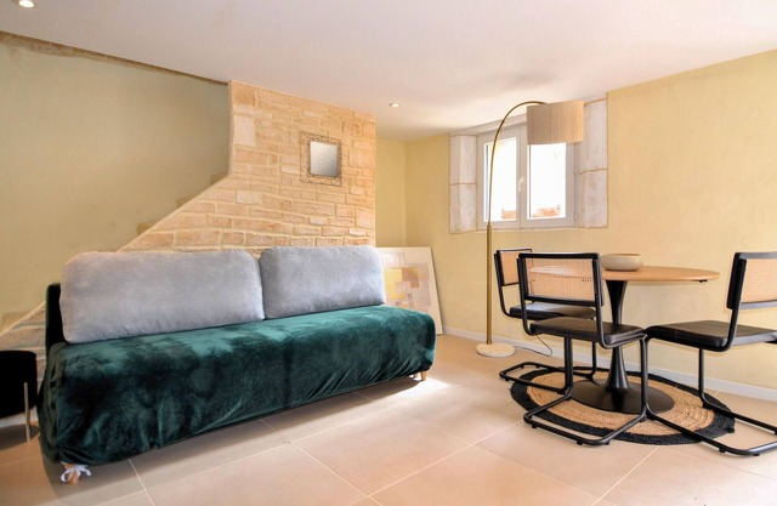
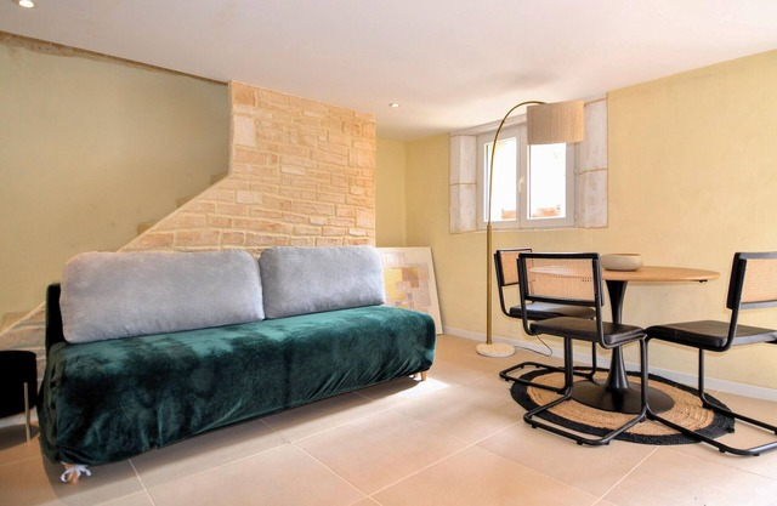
- home mirror [299,130,344,188]
